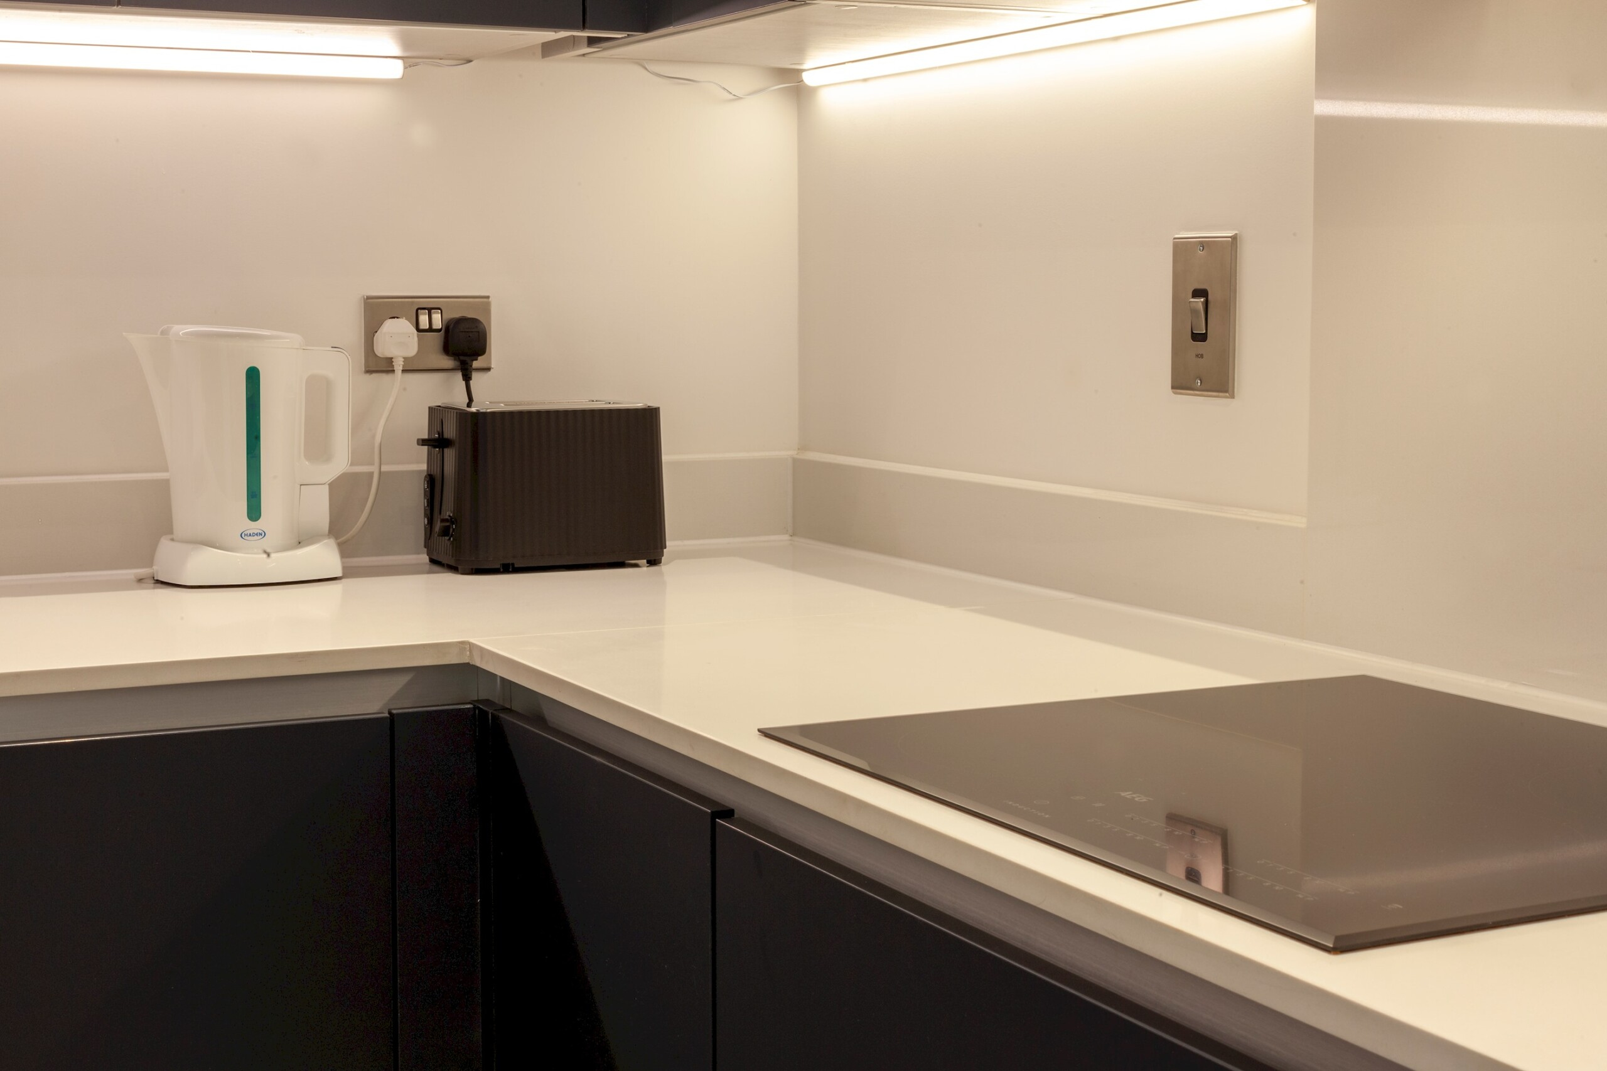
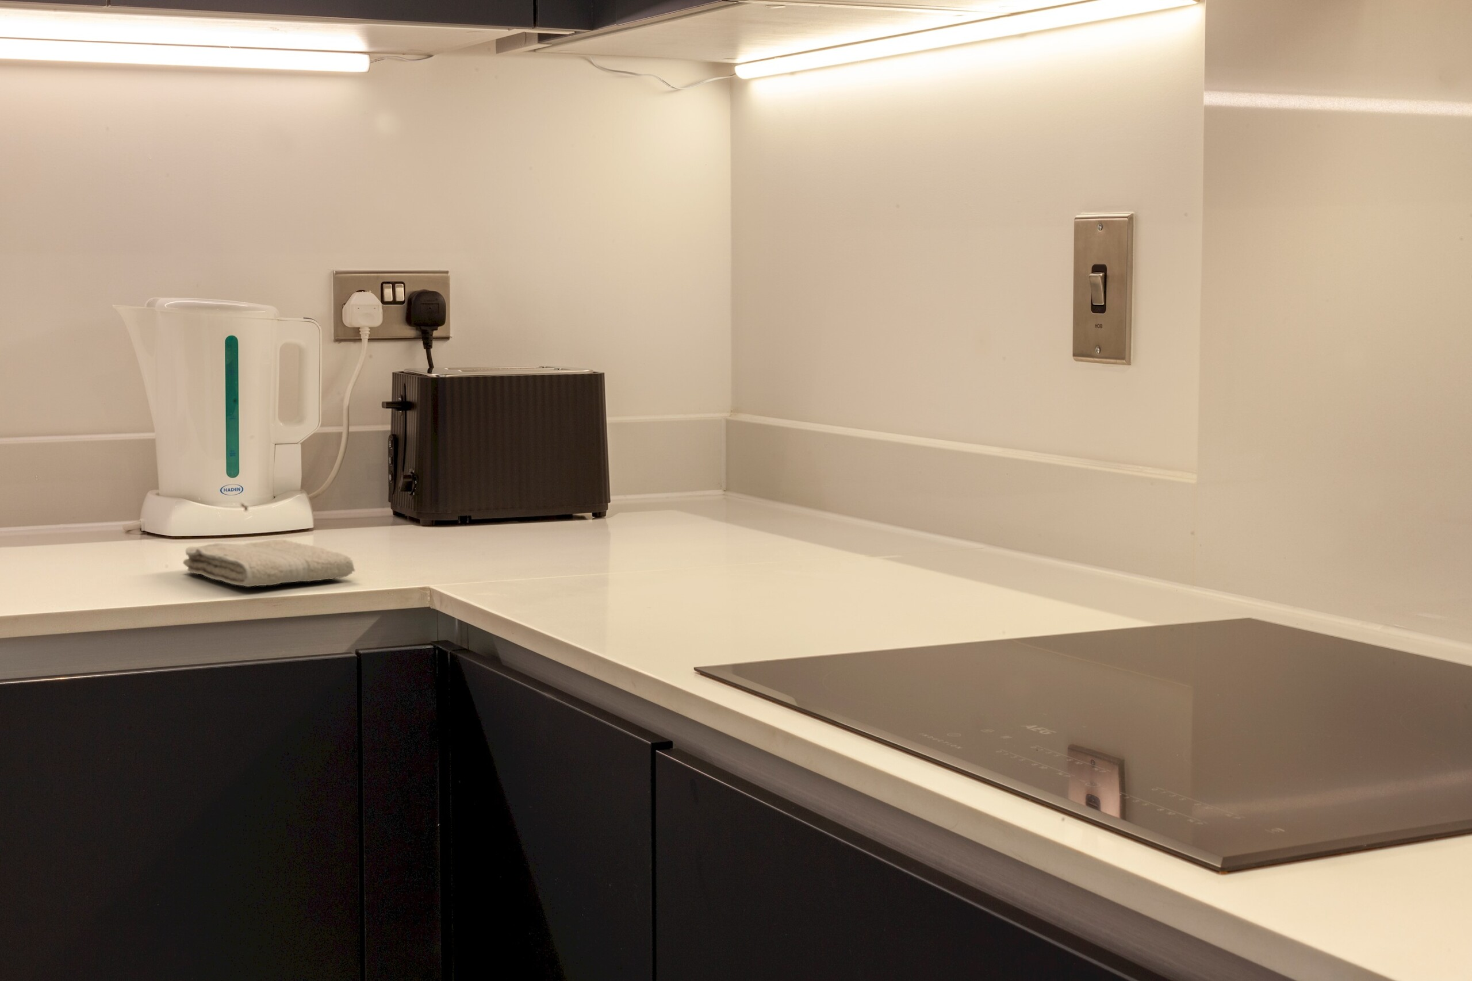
+ washcloth [182,539,355,587]
